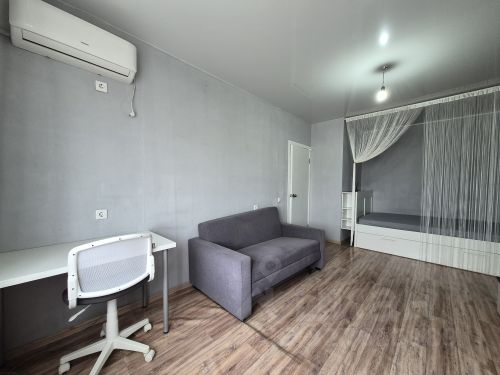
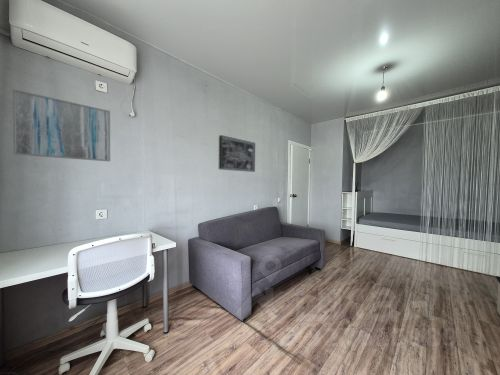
+ wall art [218,134,256,173]
+ wall art [11,88,111,162]
